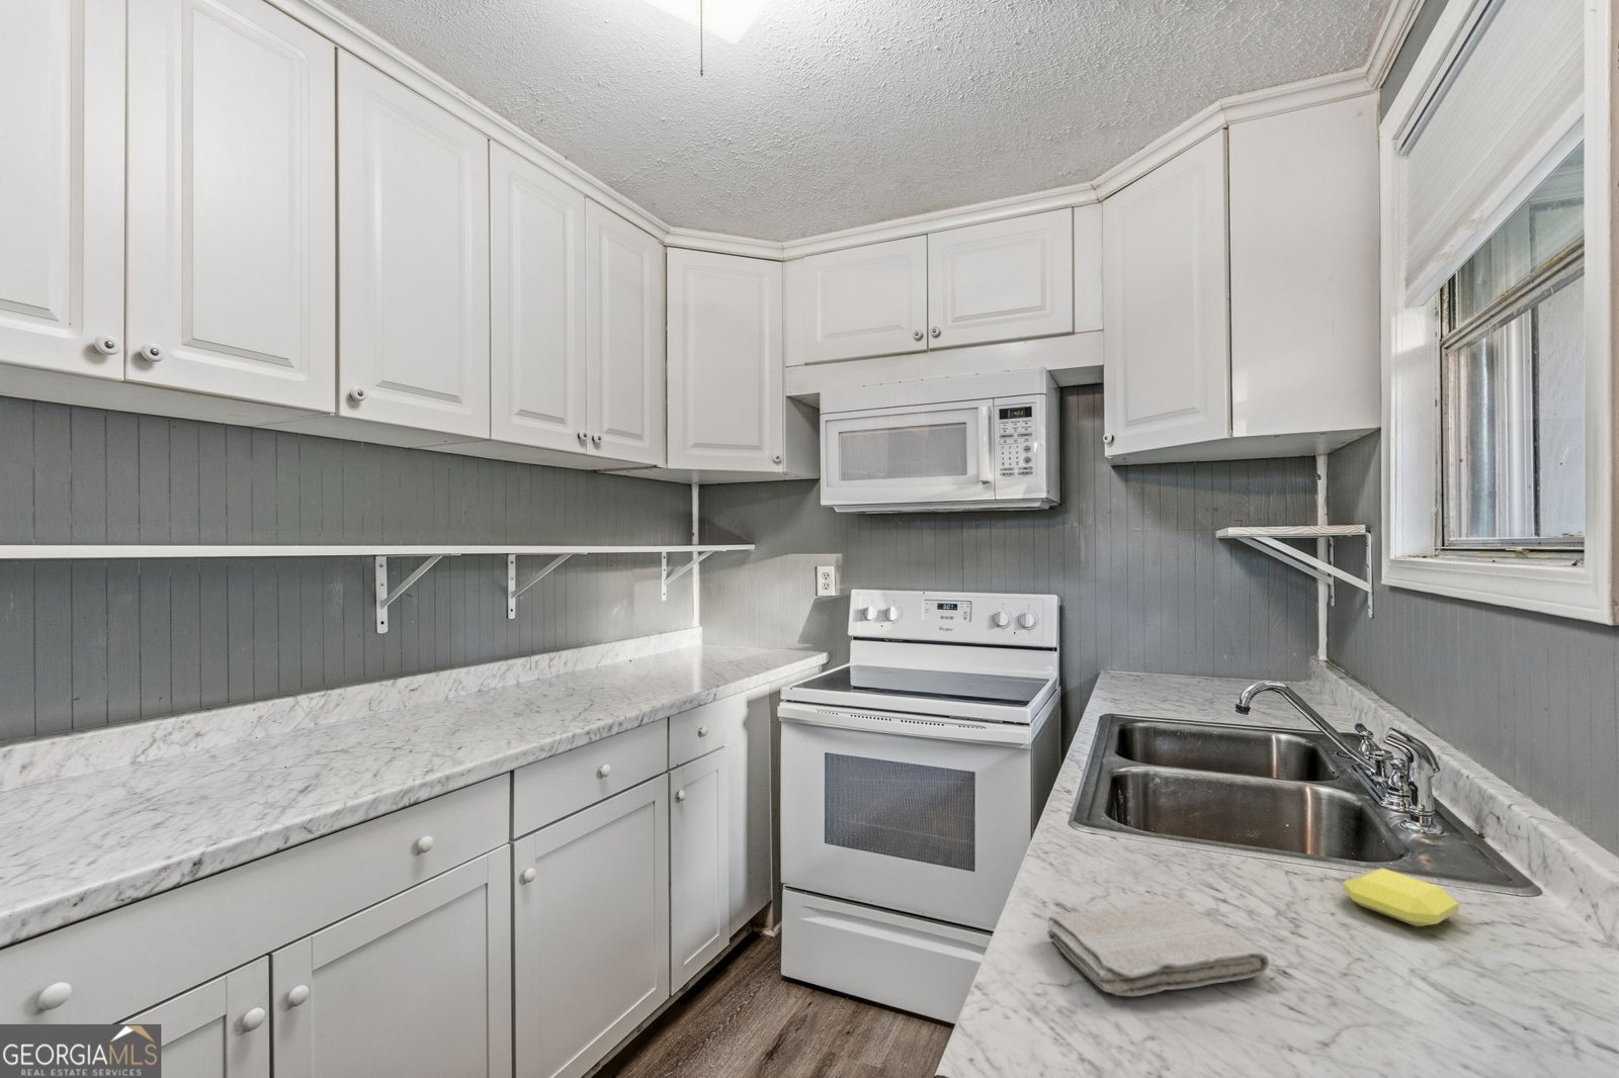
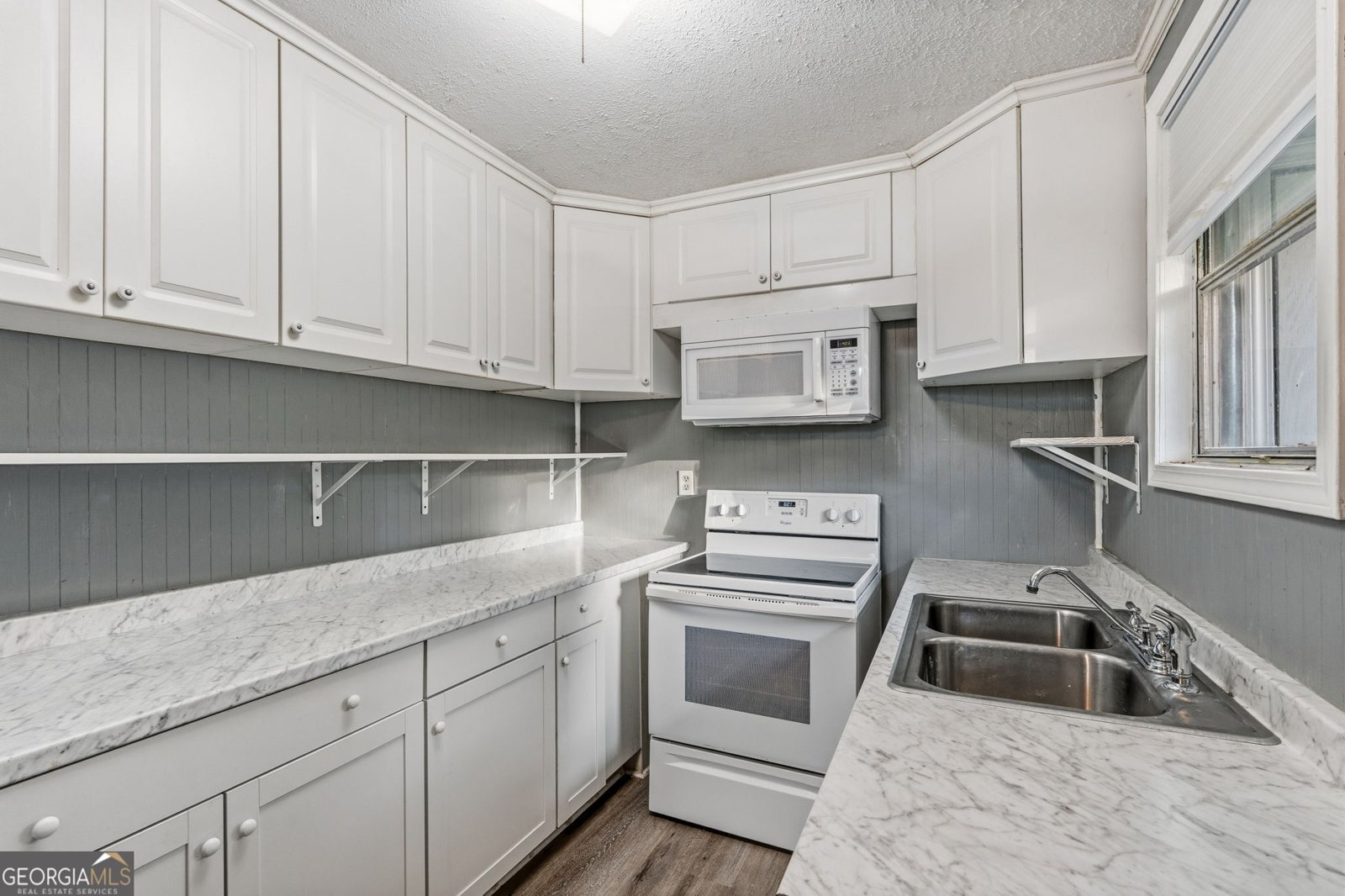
- soap bar [1342,866,1460,928]
- washcloth [1046,901,1270,997]
